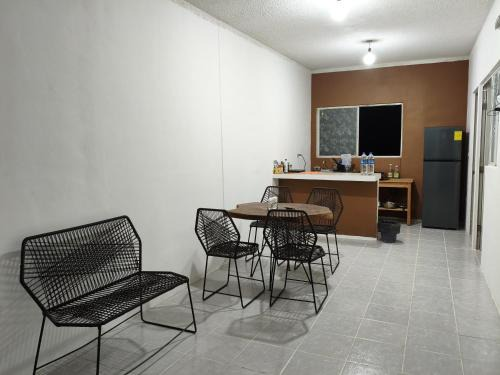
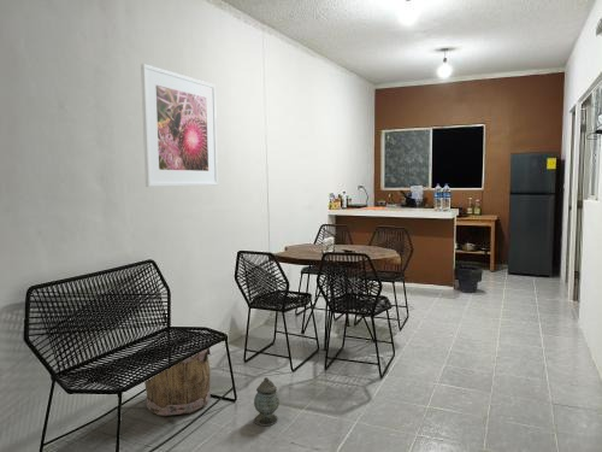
+ bucket [143,347,212,417]
+ lantern [253,376,281,427]
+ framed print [140,63,219,188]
